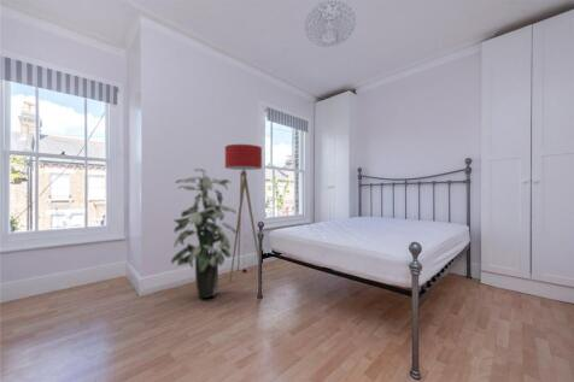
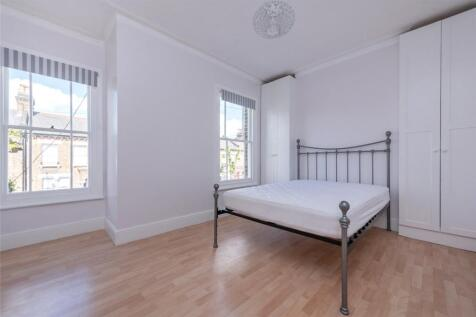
- floor lamp [224,143,263,282]
- indoor plant [170,168,238,299]
